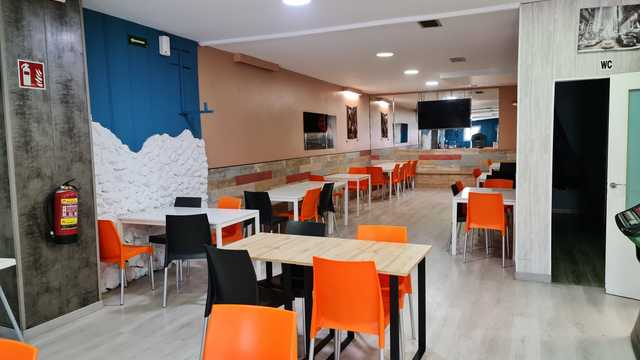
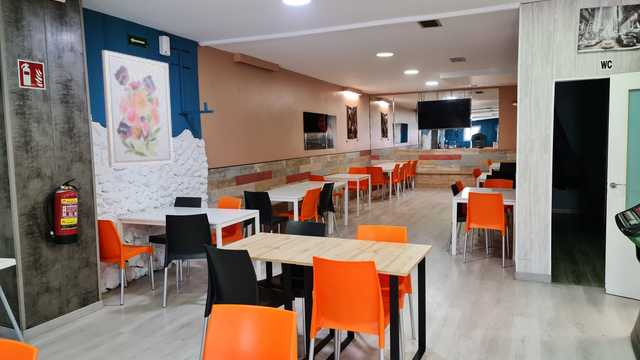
+ wall art [101,49,174,168]
